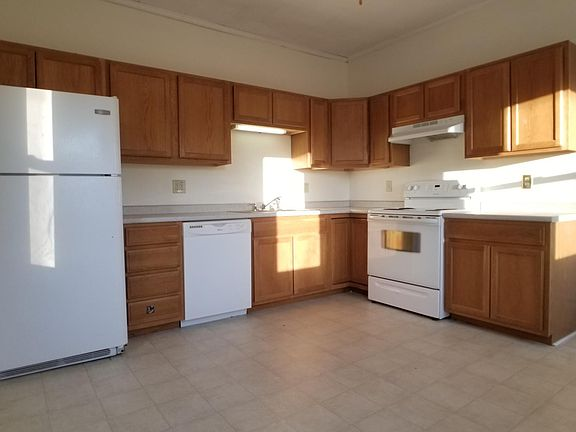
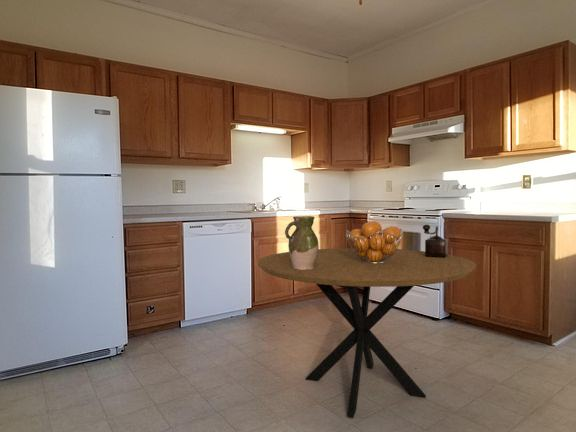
+ dining table [257,247,477,419]
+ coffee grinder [422,224,449,258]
+ fruit basket [345,220,403,264]
+ pitcher [284,215,320,270]
